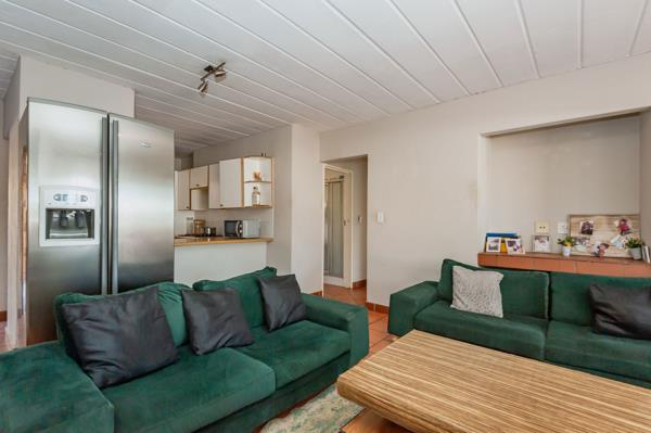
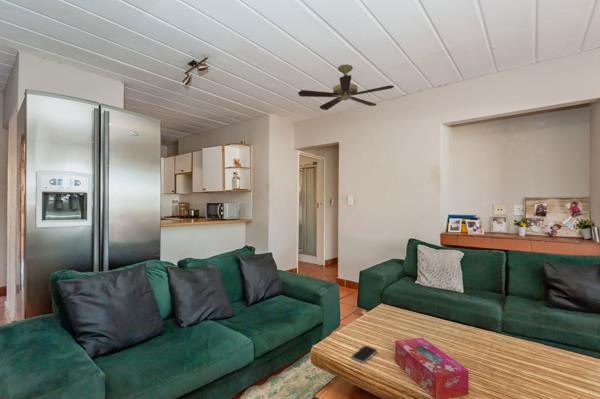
+ tissue box [394,337,470,399]
+ smartphone [350,345,378,364]
+ ceiling fan [297,63,395,111]
